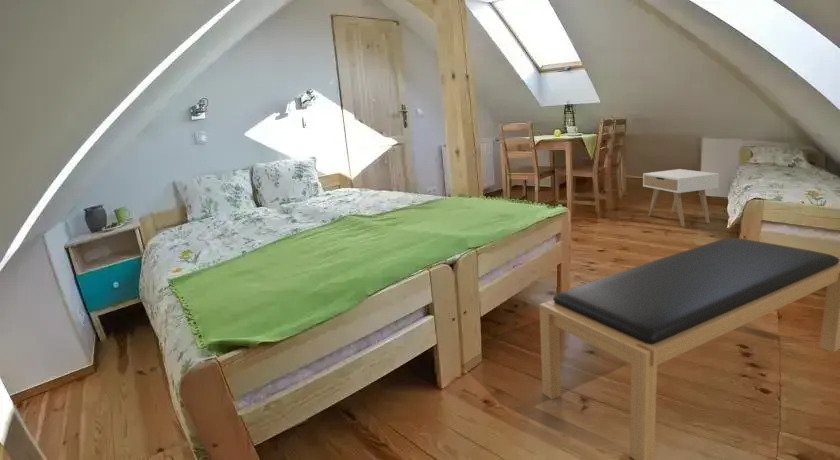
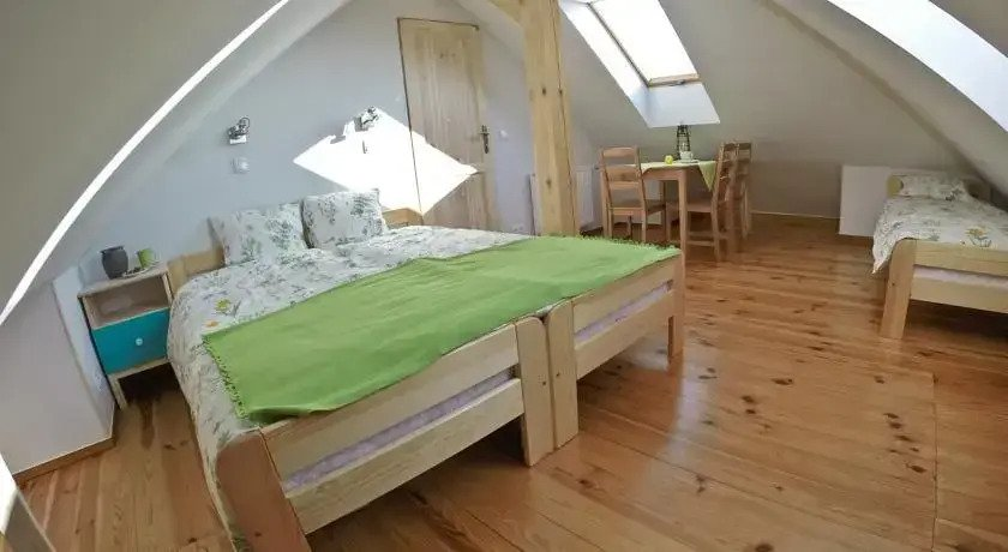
- bench [538,237,840,460]
- nightstand [642,168,720,227]
